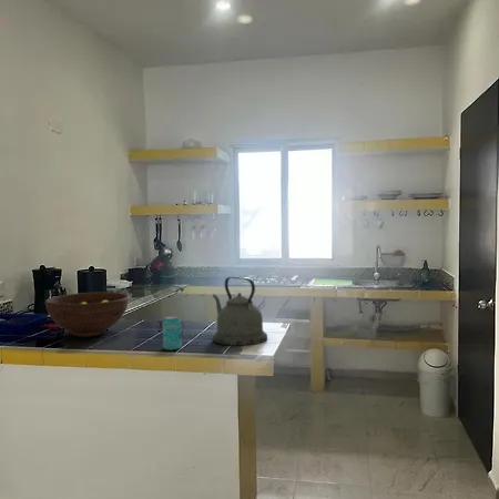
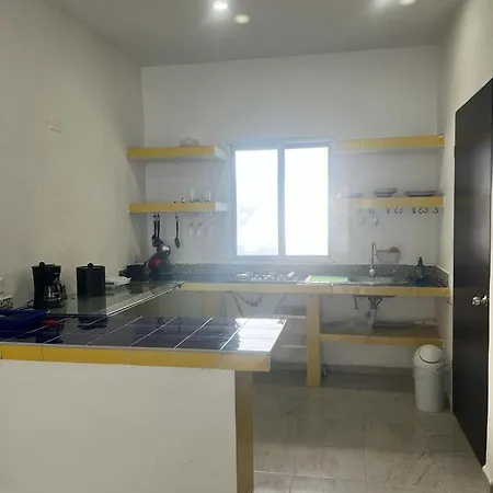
- kettle [212,276,268,347]
- fruit bowl [44,292,130,338]
- beverage can [162,315,183,352]
